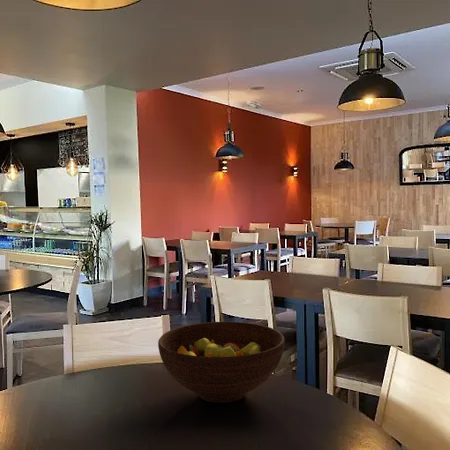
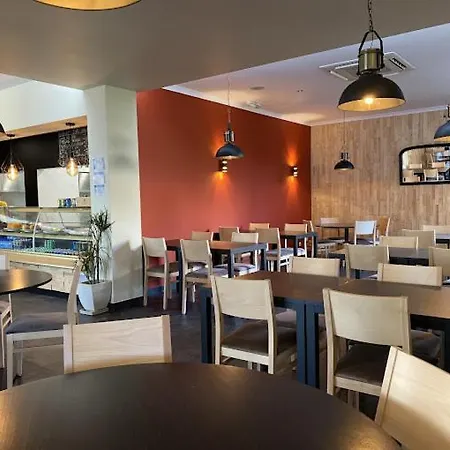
- fruit bowl [157,321,286,404]
